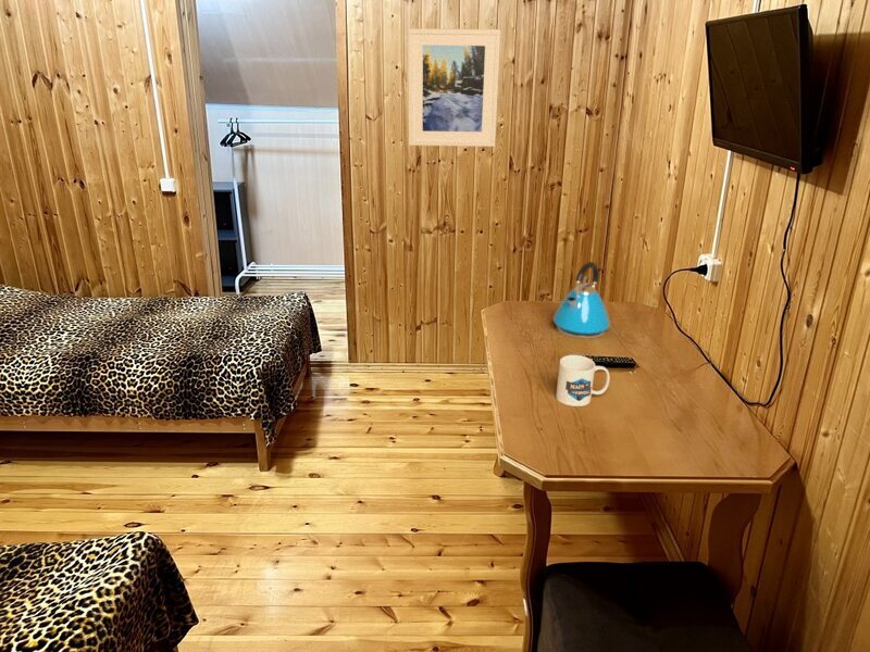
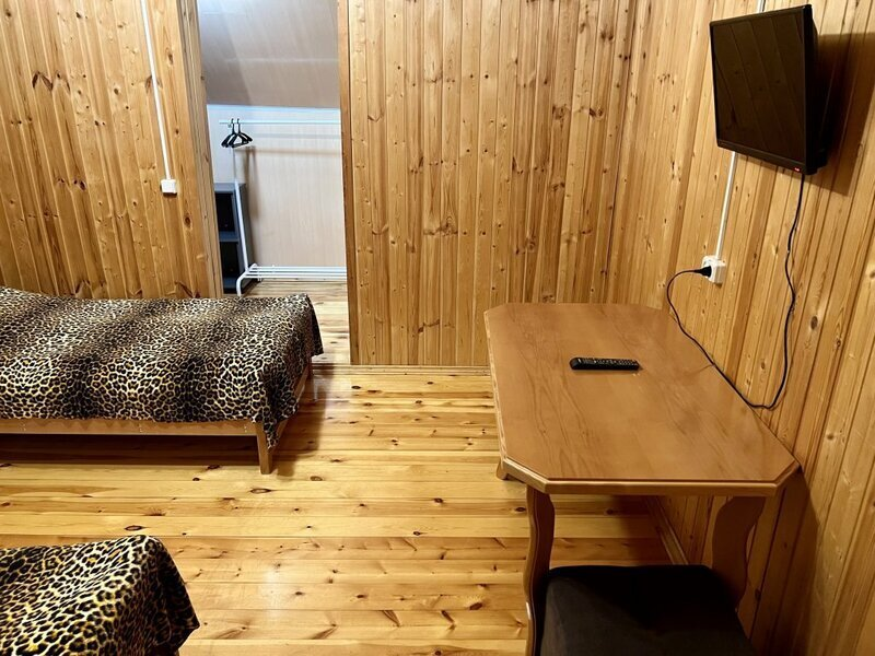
- mug [555,354,610,408]
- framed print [407,27,502,148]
- kettle [552,261,611,338]
